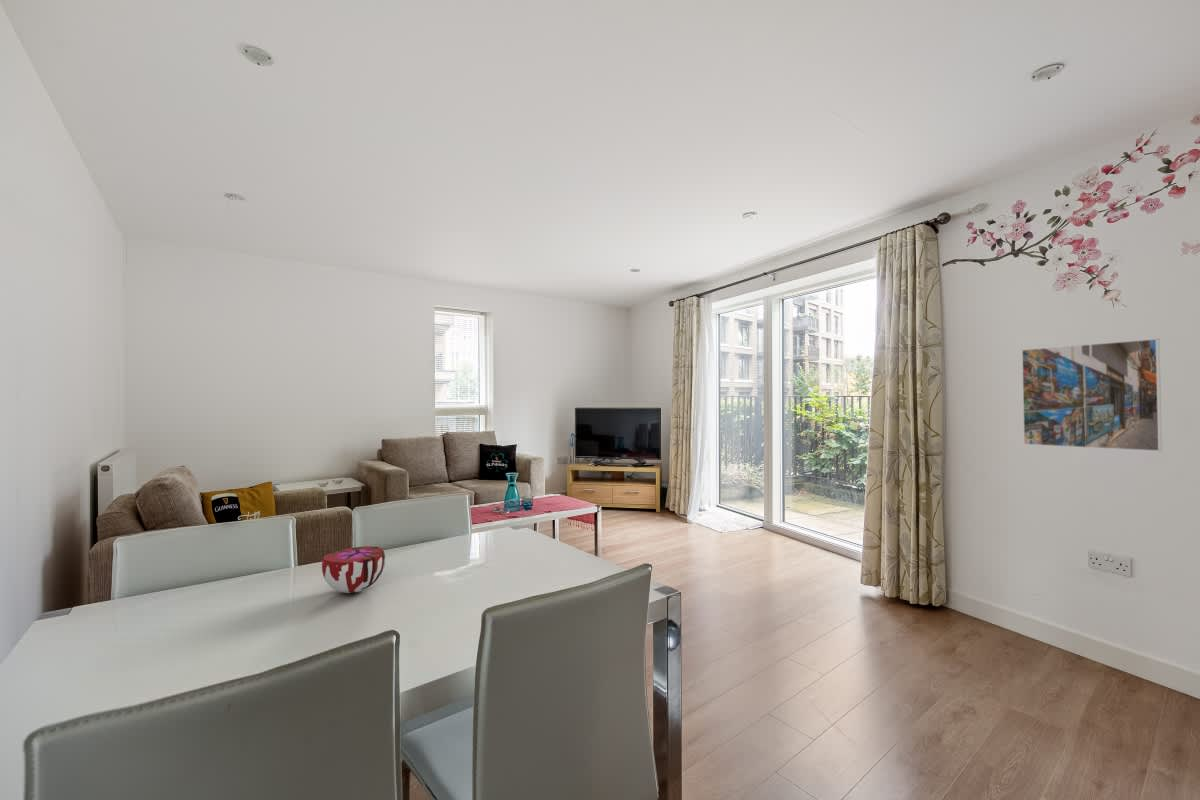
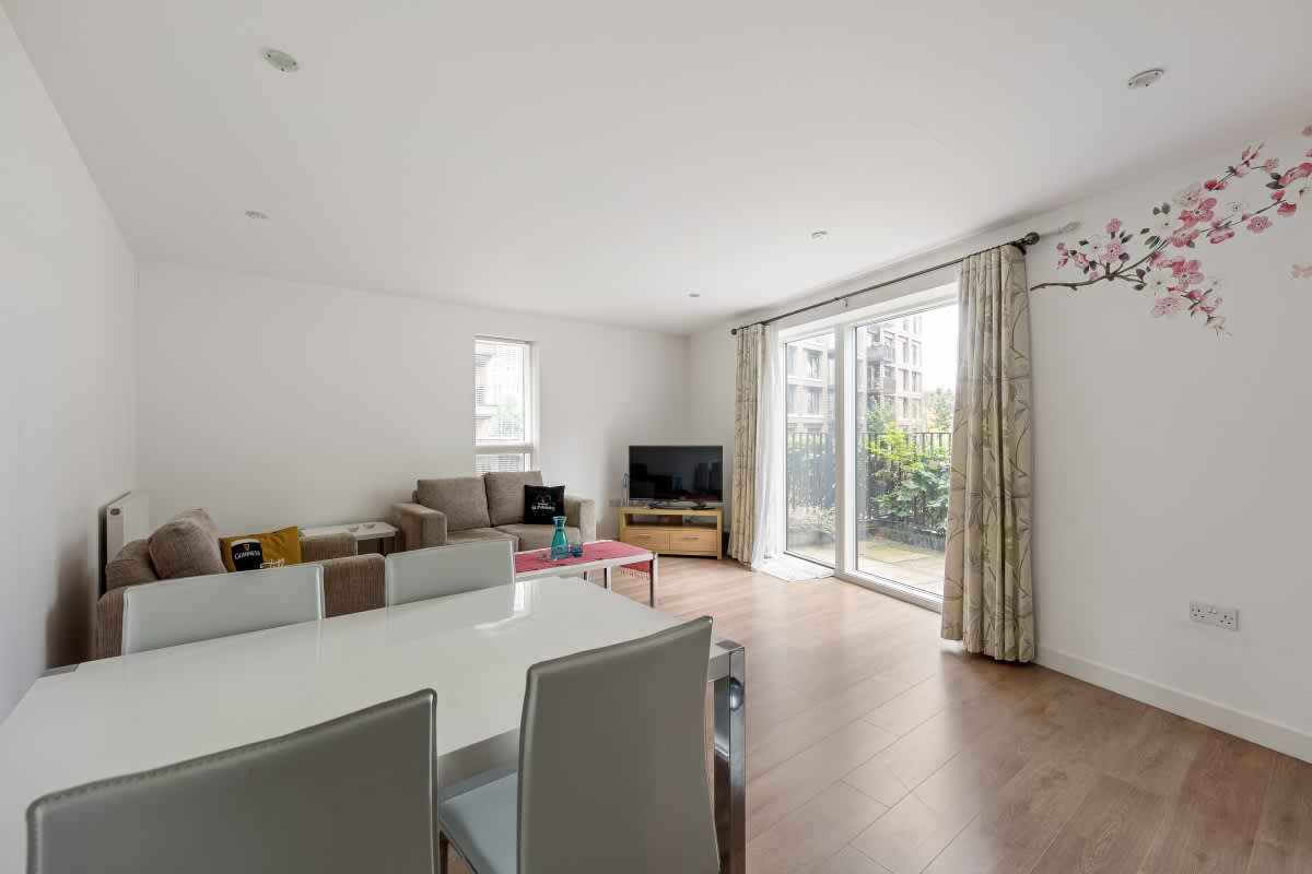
- decorative bowl [321,545,386,594]
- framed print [1021,338,1163,452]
